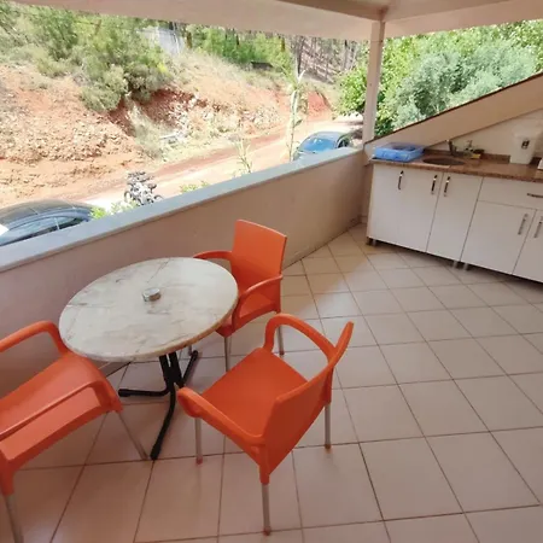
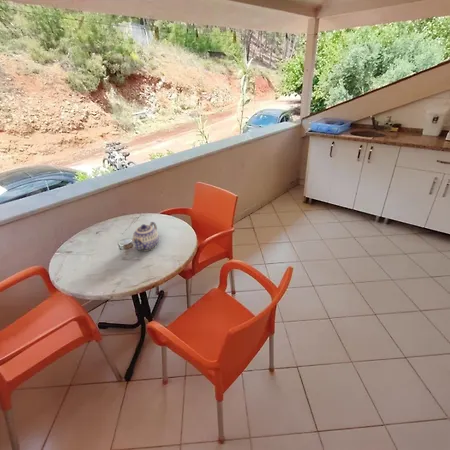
+ teapot [131,221,160,251]
